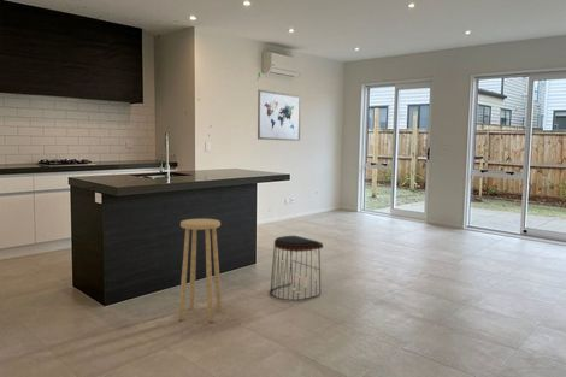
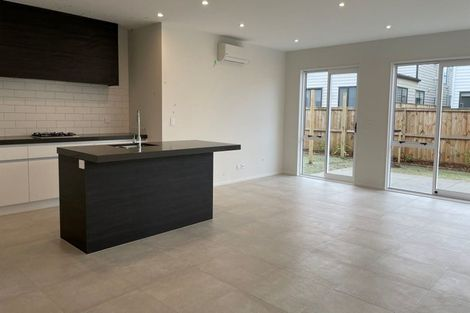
- stool [269,235,324,302]
- wall art [257,88,302,142]
- stool [178,218,223,324]
